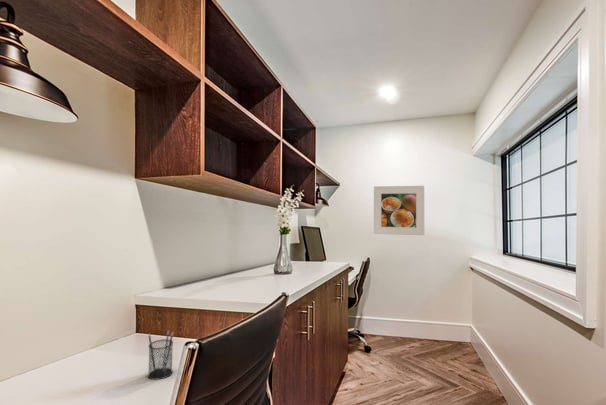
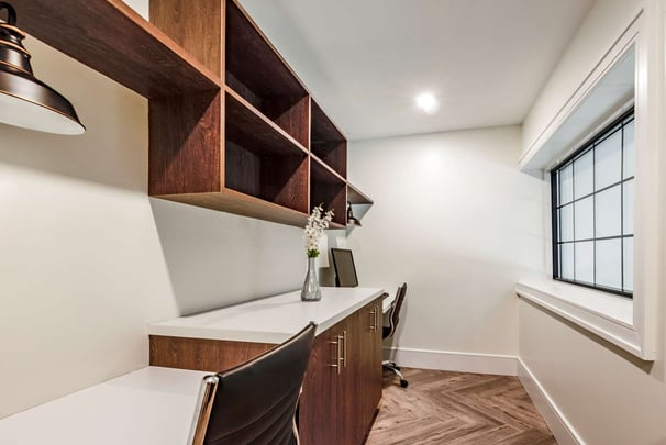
- pencil holder [147,330,174,381]
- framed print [373,185,425,236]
